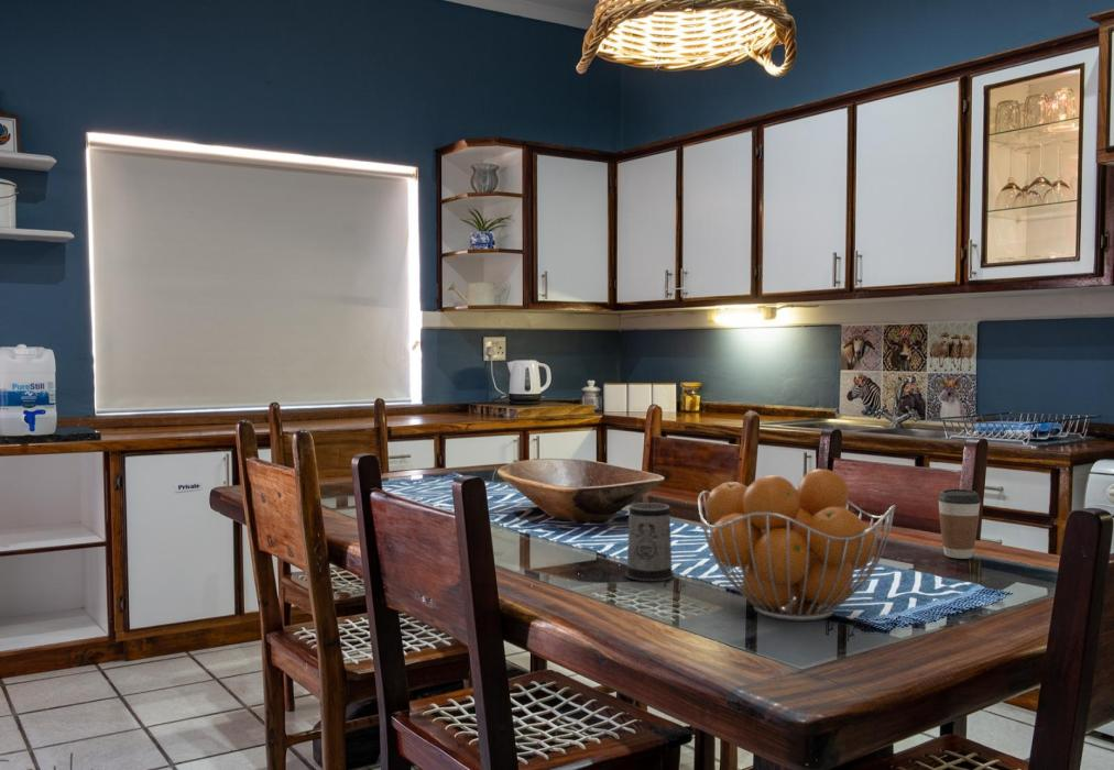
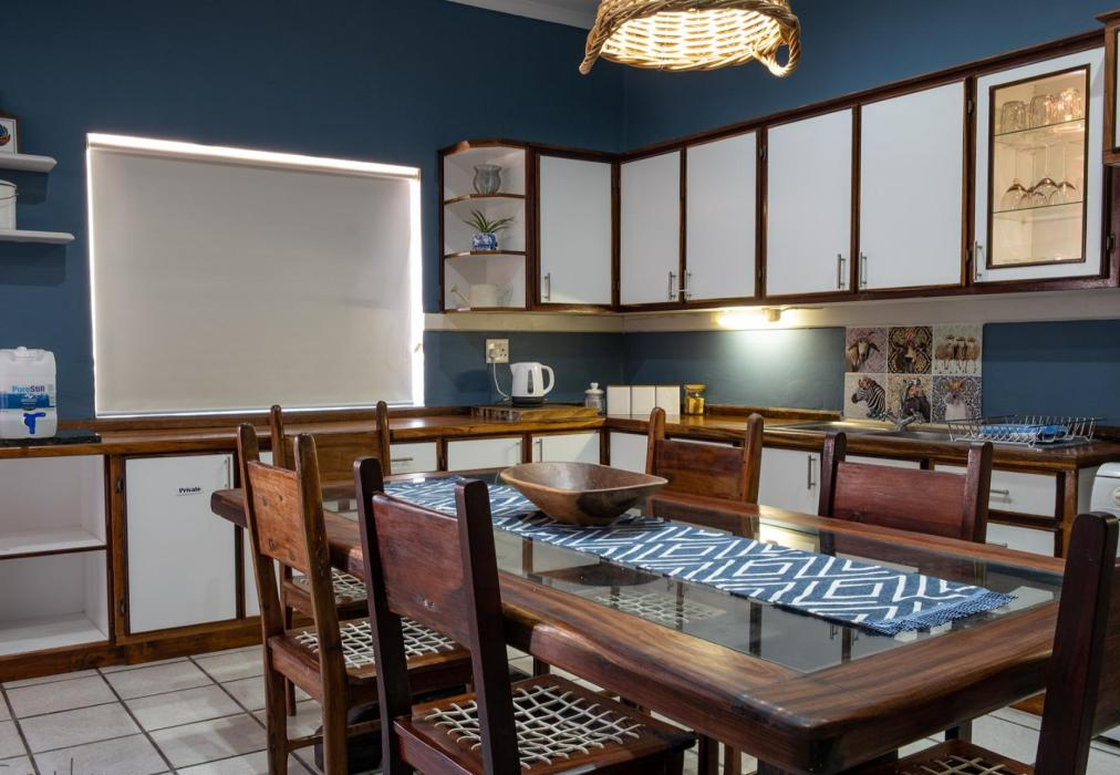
- coffee cup [937,488,982,560]
- fruit basket [697,468,897,622]
- mug [624,502,675,582]
